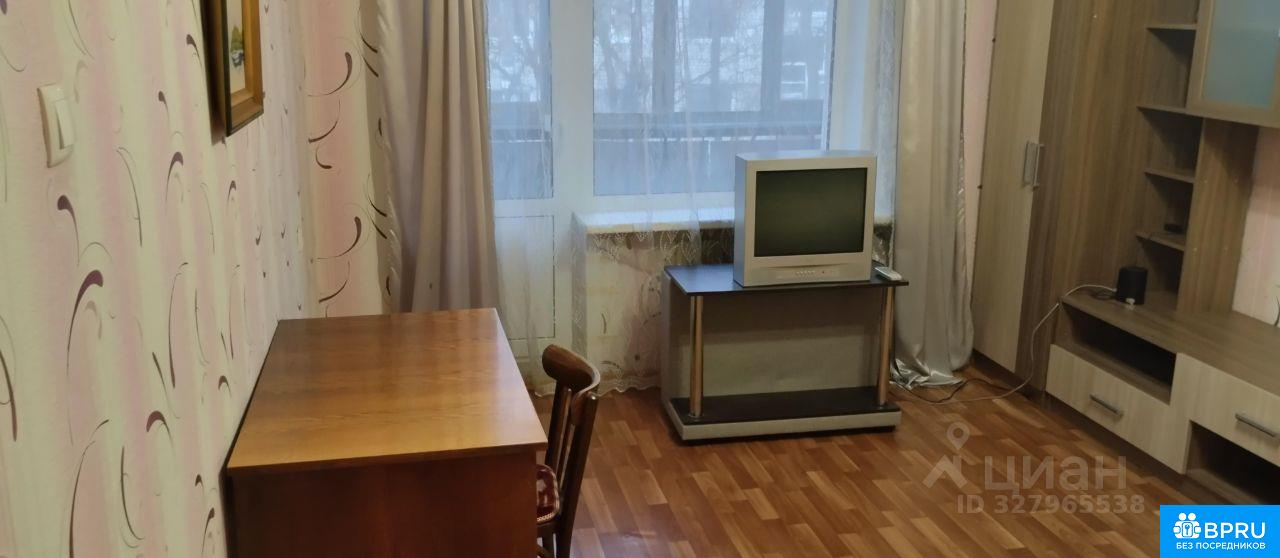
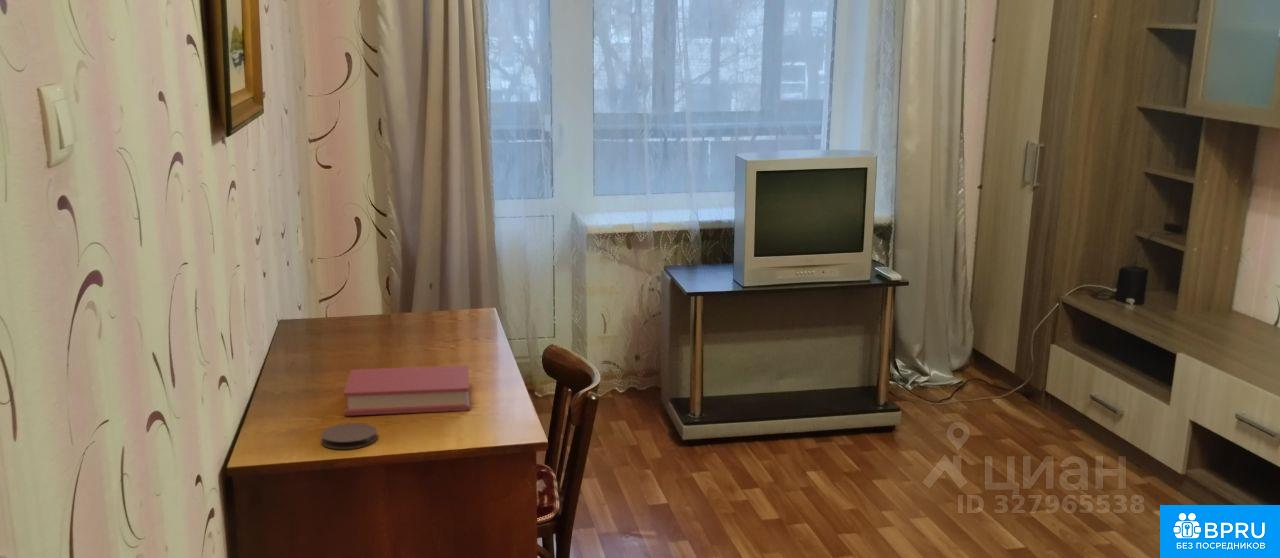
+ coaster [320,422,378,450]
+ book [343,364,471,417]
